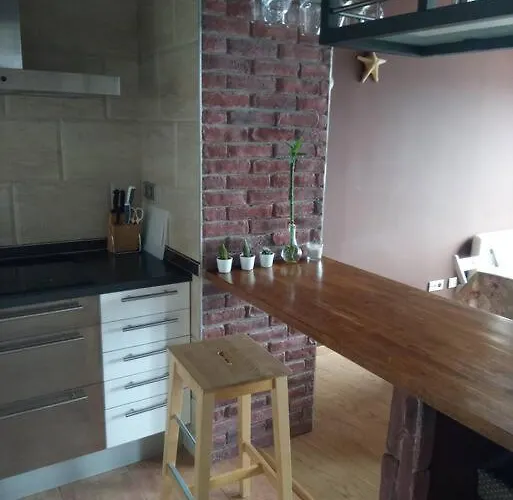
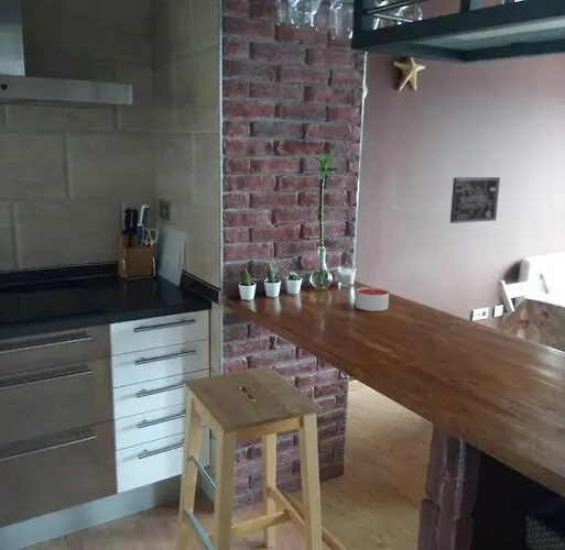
+ candle [355,286,390,312]
+ wall art [449,176,501,224]
